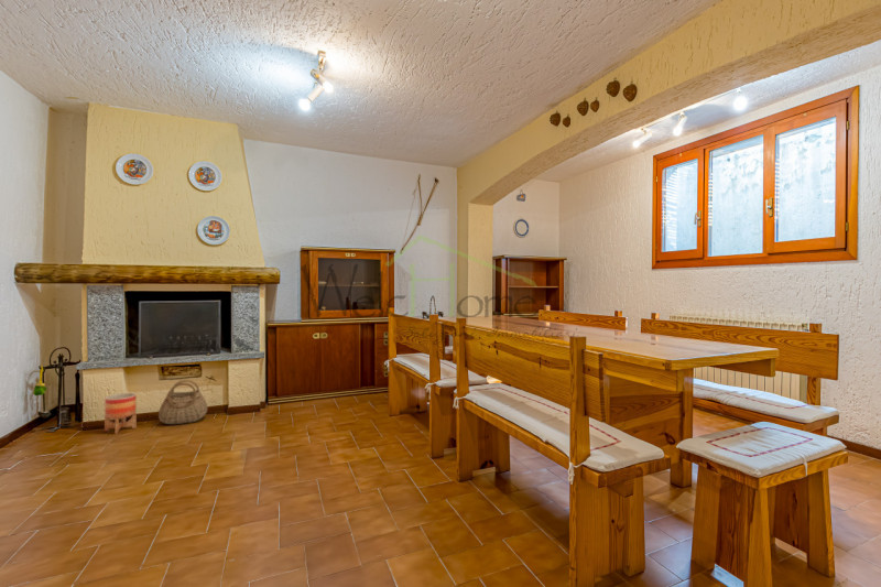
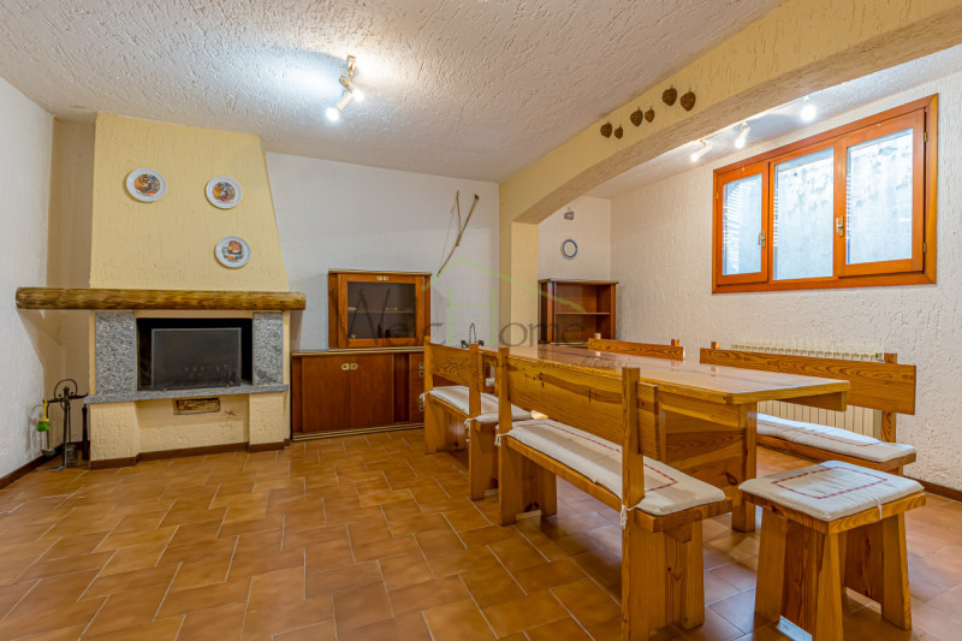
- basket [157,379,208,425]
- planter [104,392,138,435]
